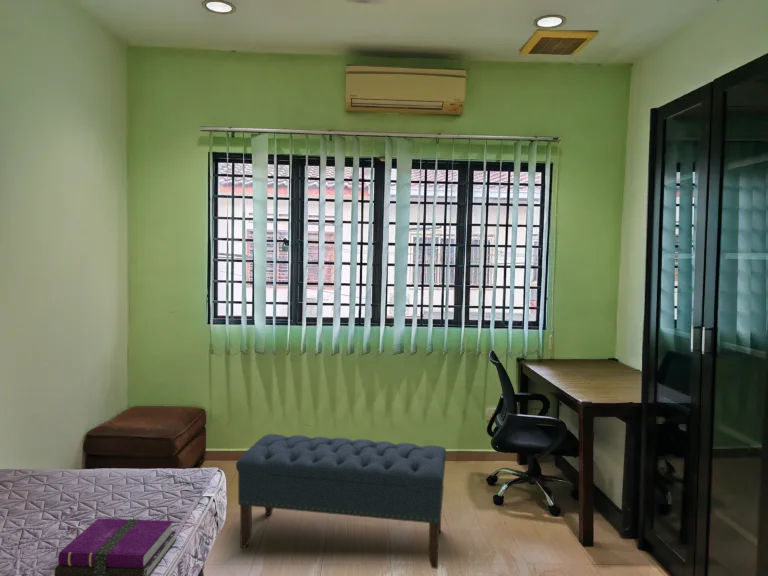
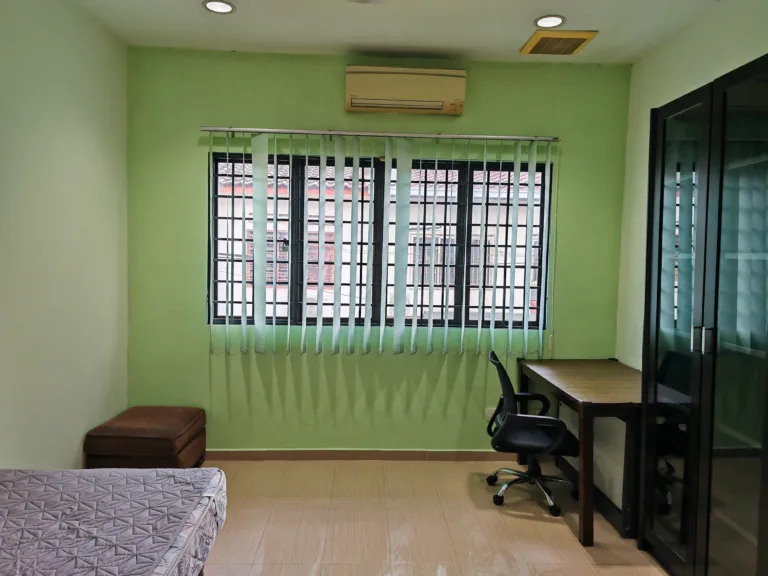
- bench [235,433,447,570]
- hardback book [54,518,177,576]
